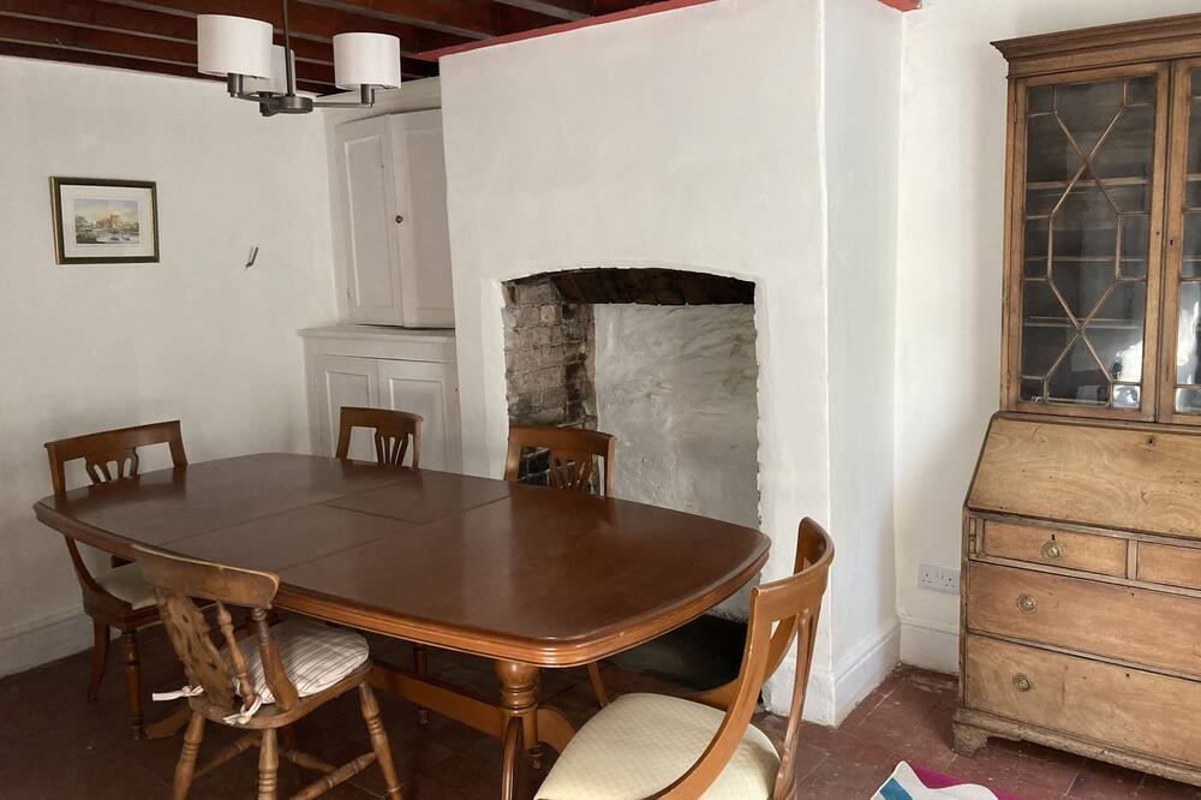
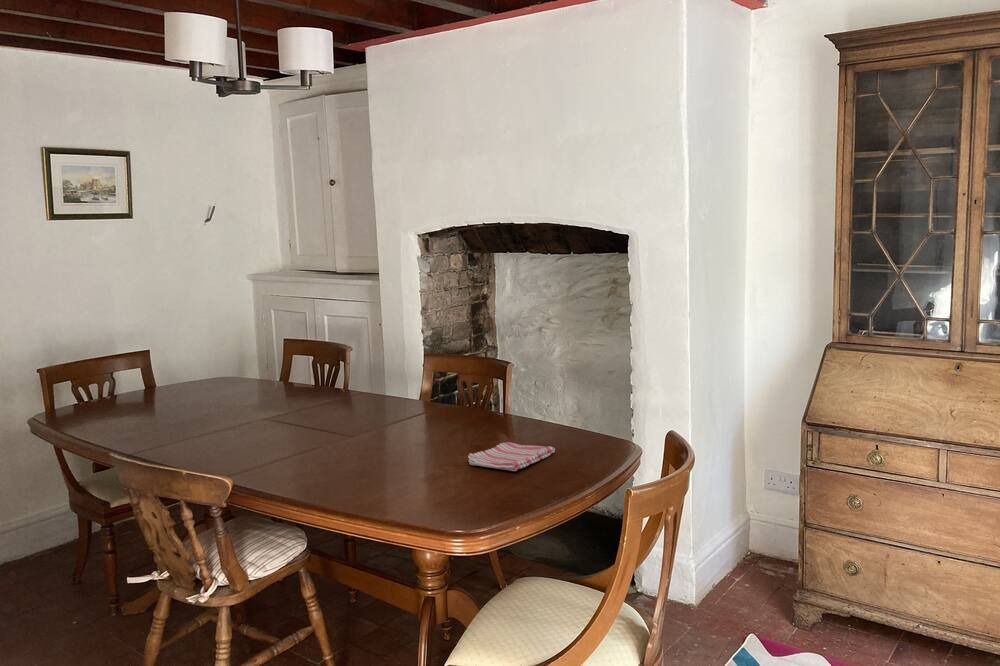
+ dish towel [467,441,556,472]
